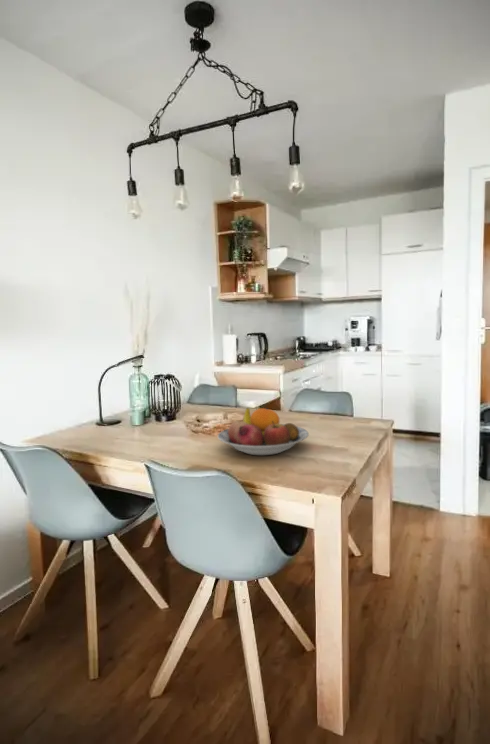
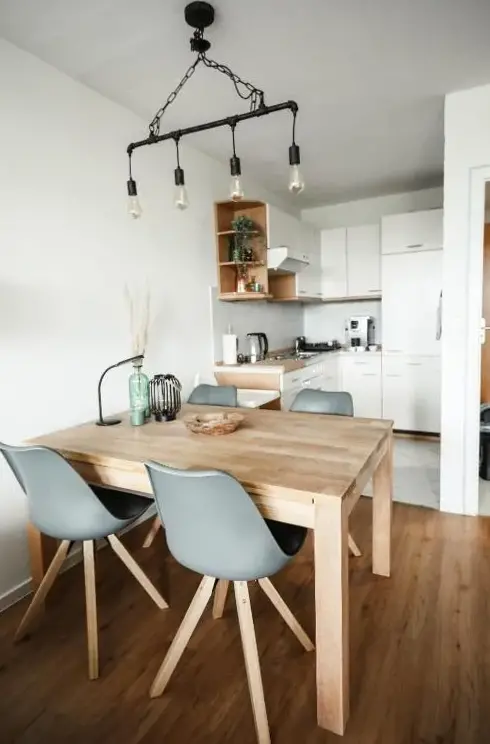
- fruit bowl [217,407,310,456]
